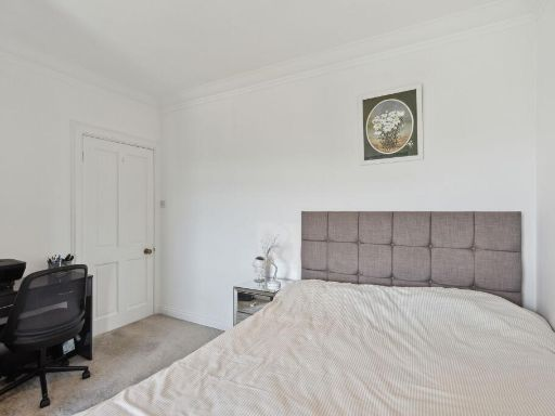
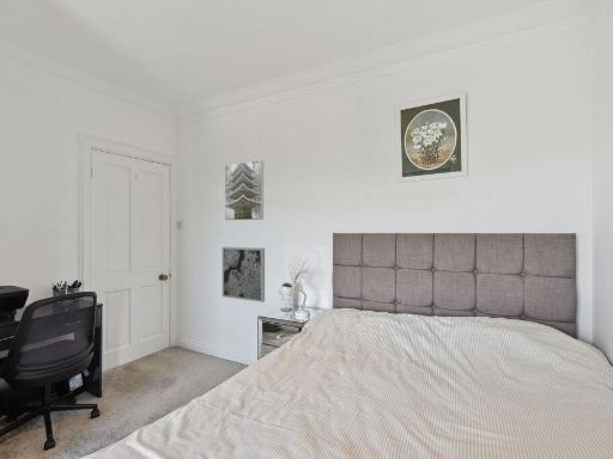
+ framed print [224,159,265,221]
+ wall art [221,246,266,304]
